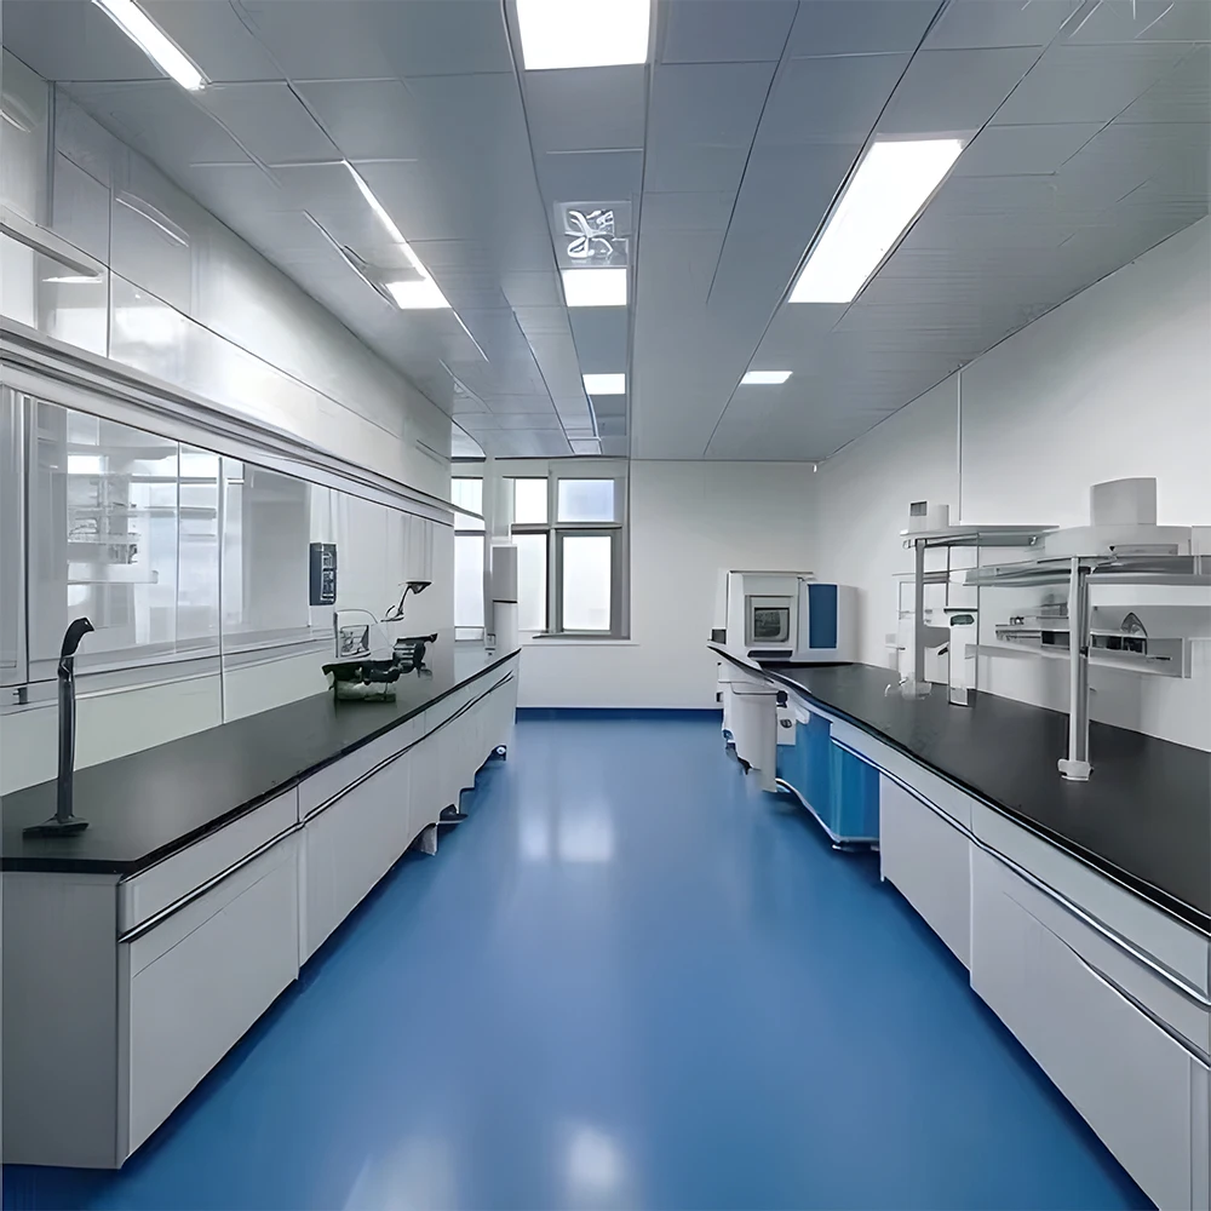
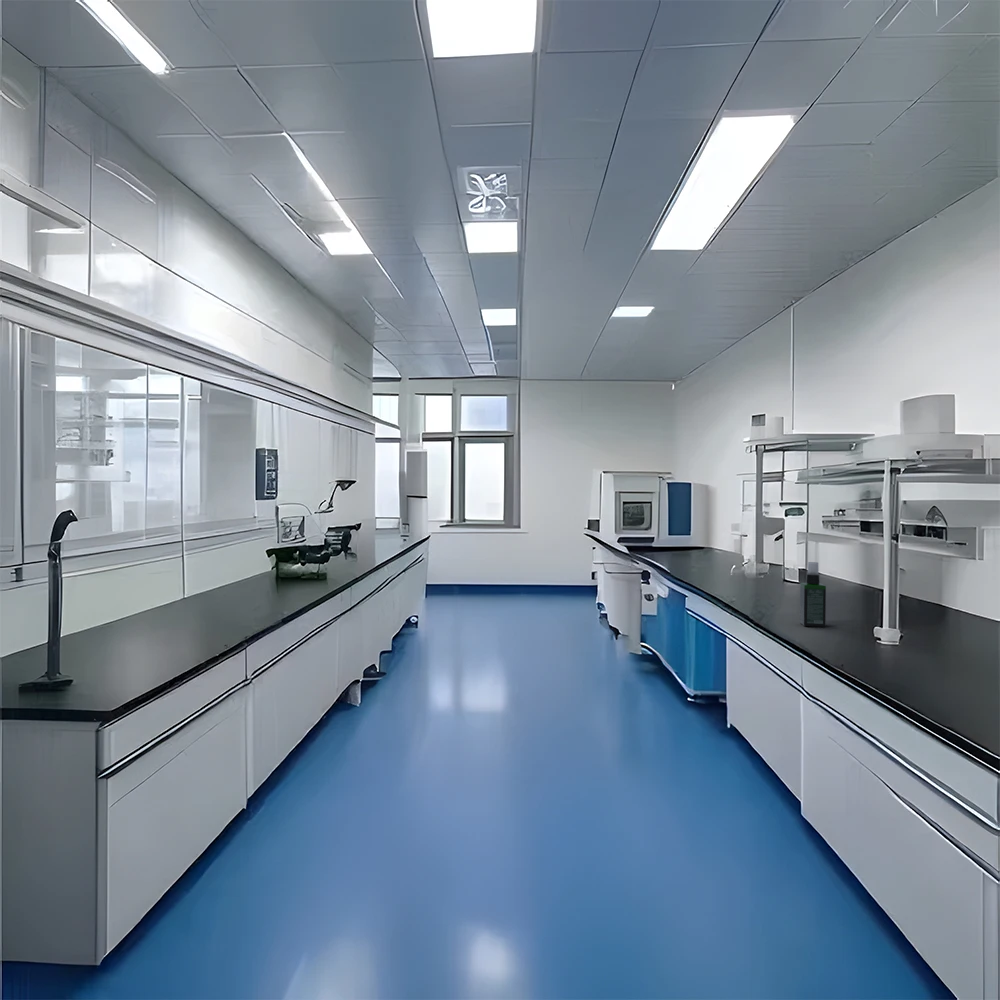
+ spray bottle [799,561,827,628]
